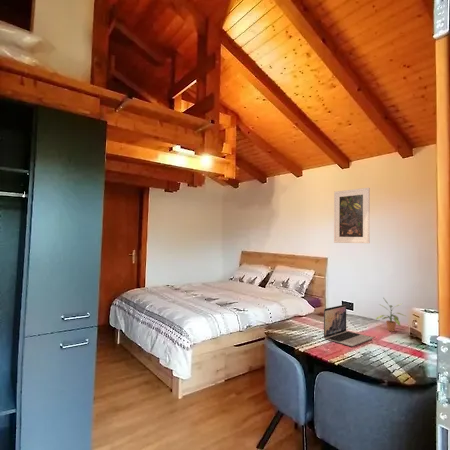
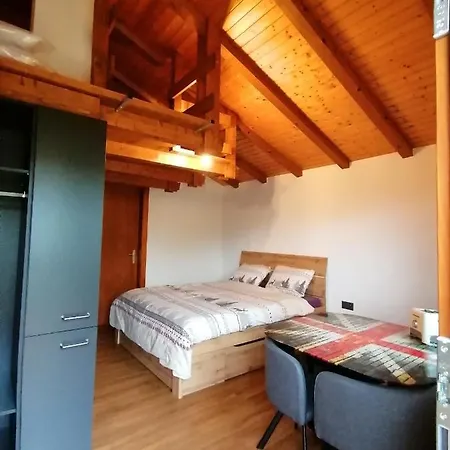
- potted plant [375,296,406,332]
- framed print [333,187,371,244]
- laptop [323,303,374,347]
